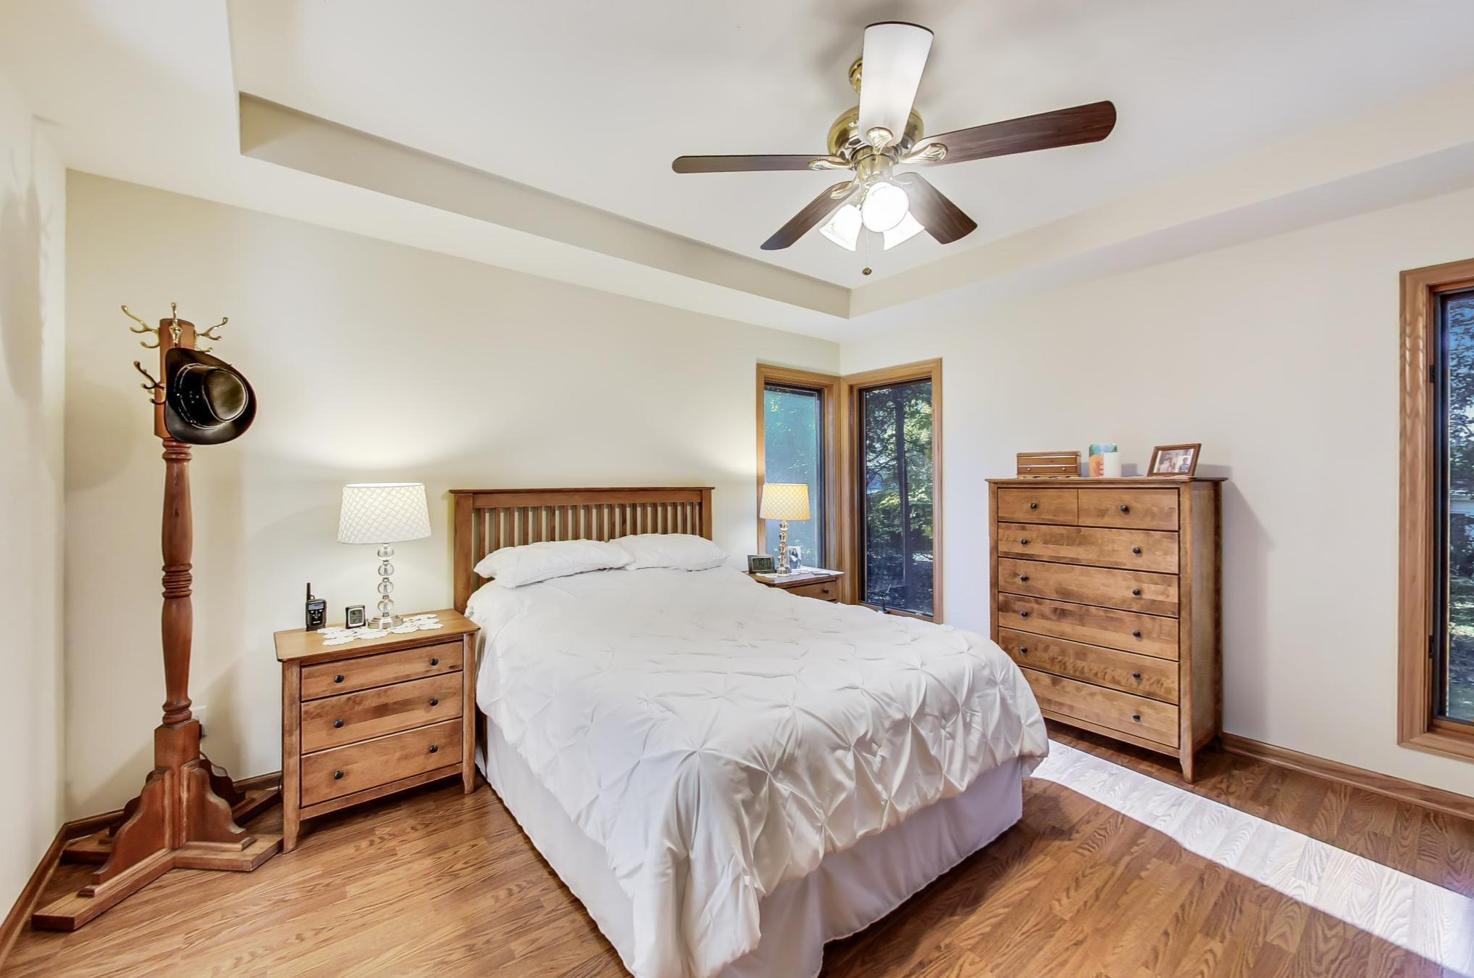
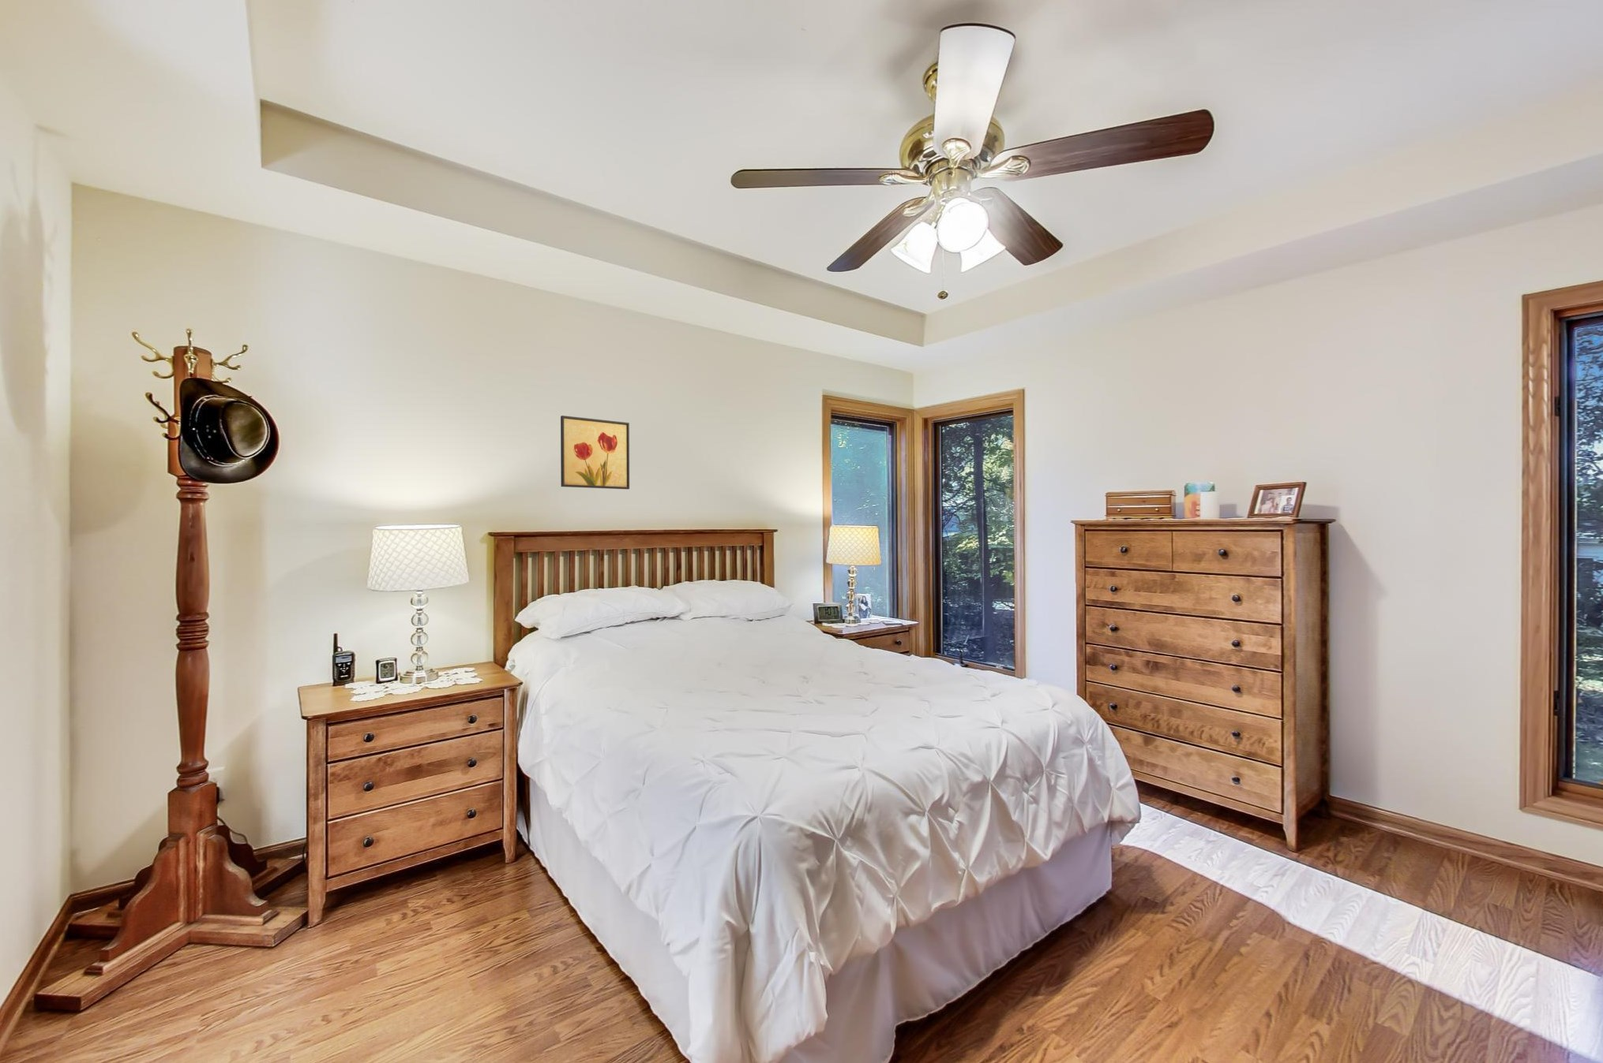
+ wall art [560,415,631,490]
